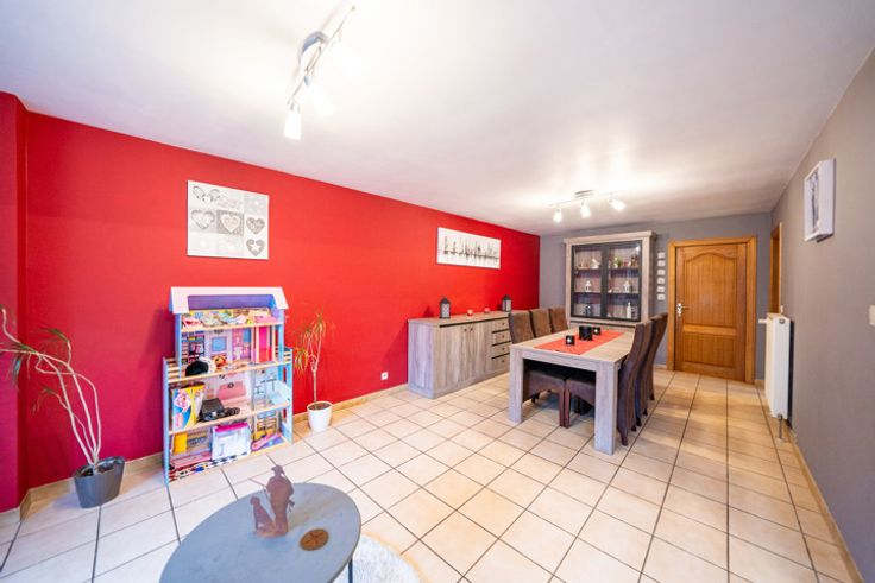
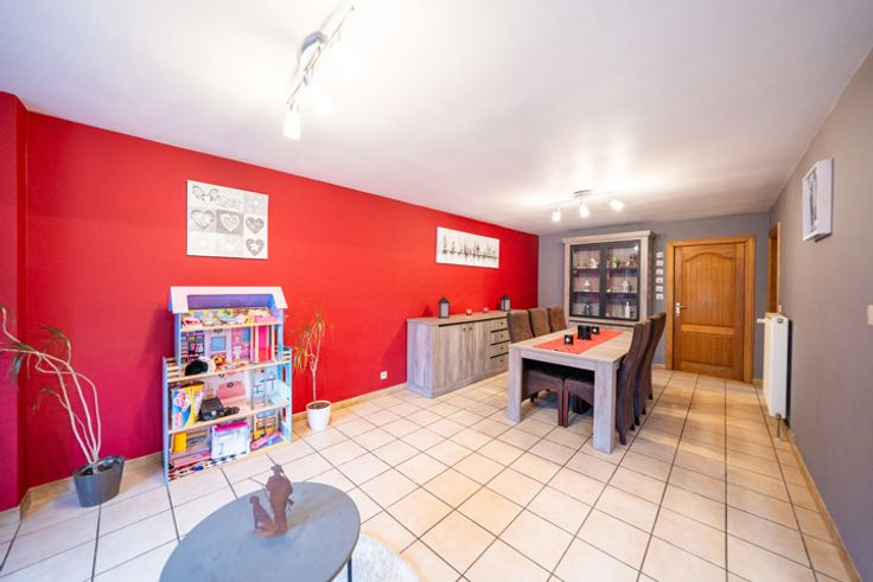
- coaster [300,527,329,551]
